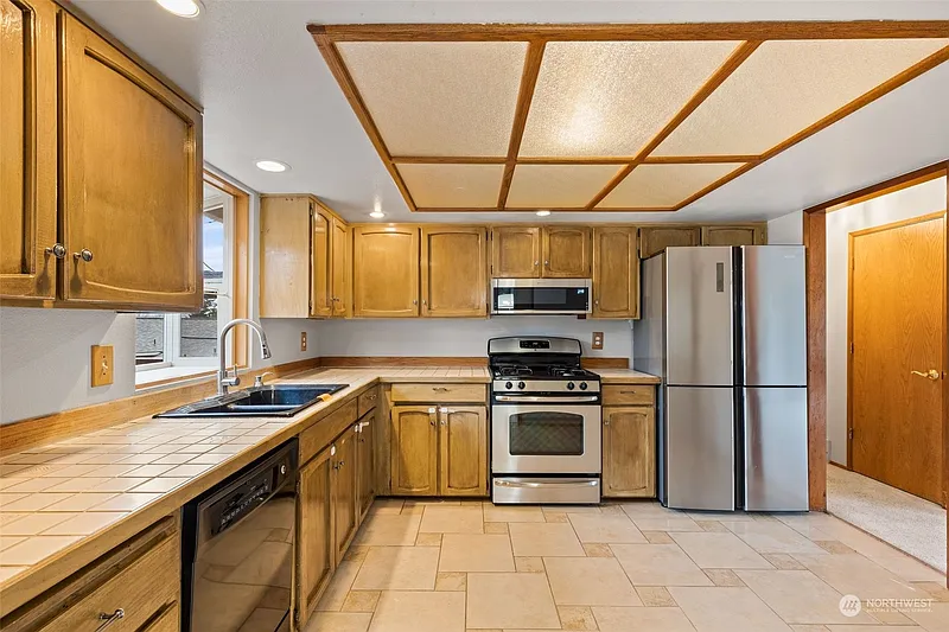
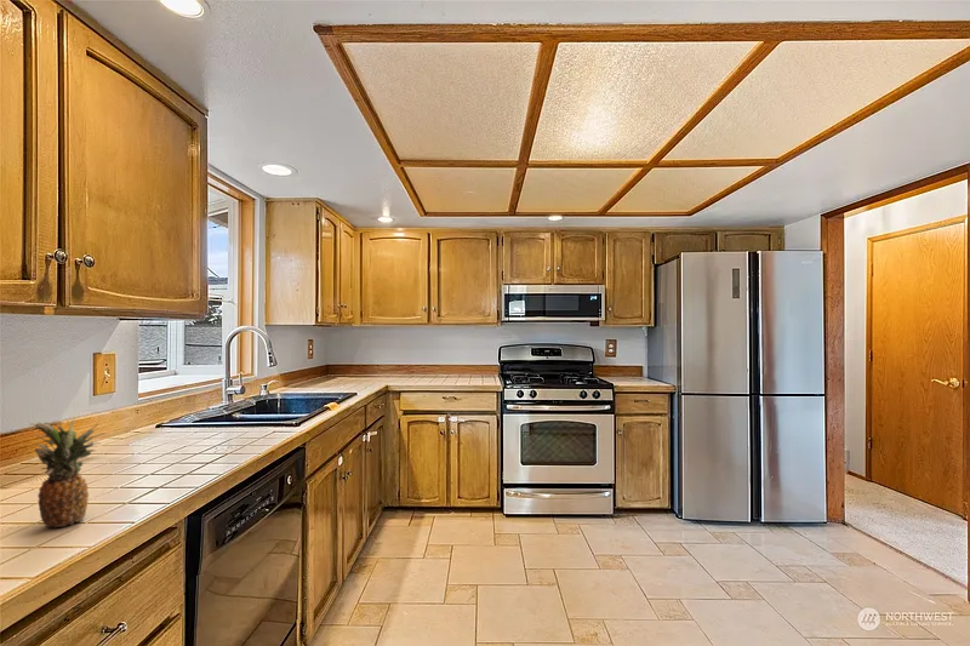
+ fruit [29,418,105,530]
